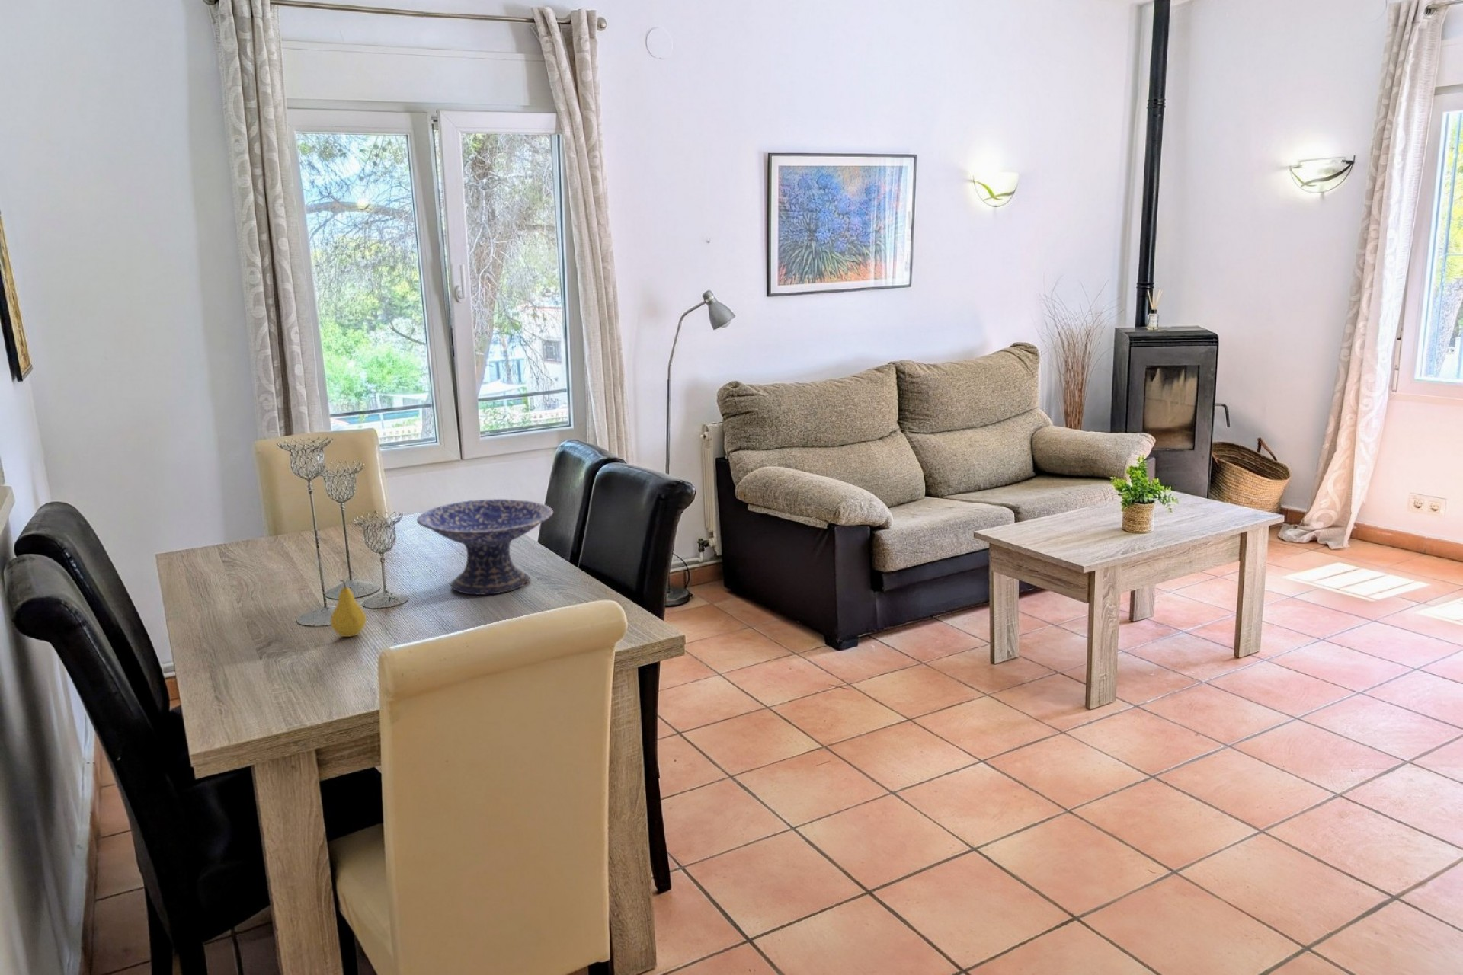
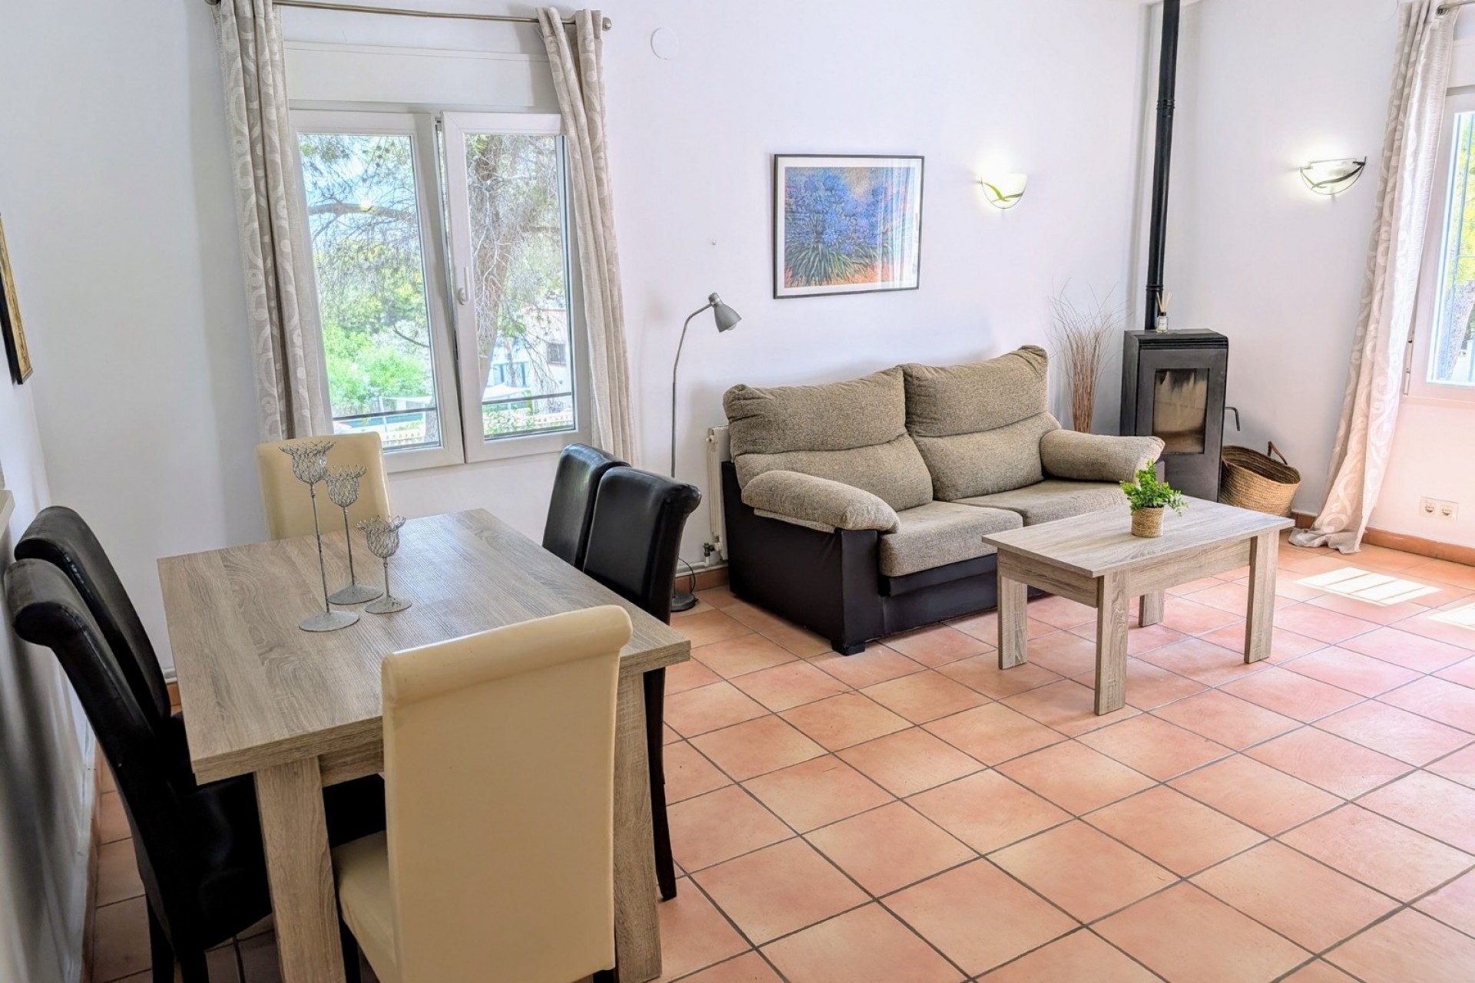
- decorative bowl [416,498,554,595]
- fruit [330,579,367,638]
